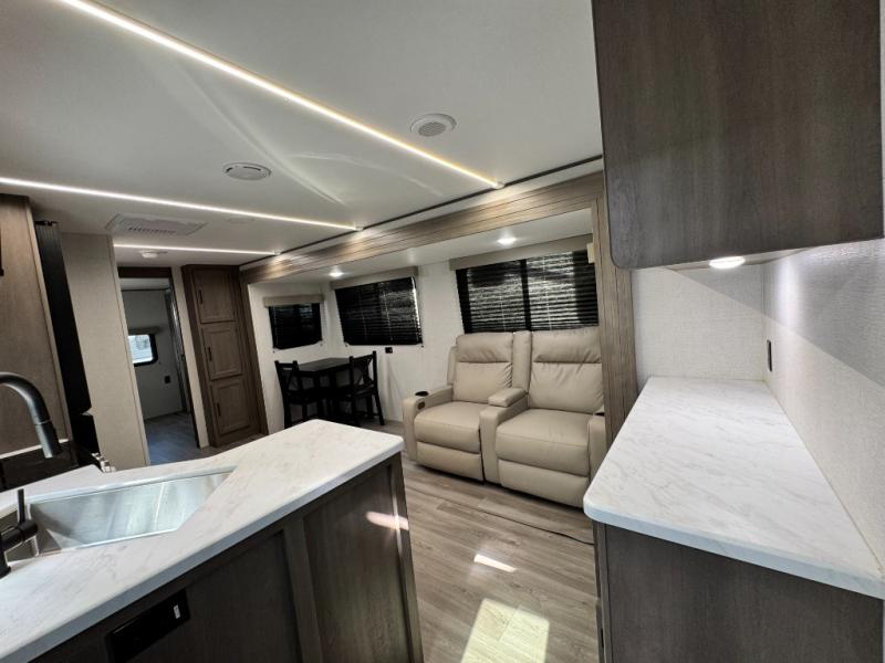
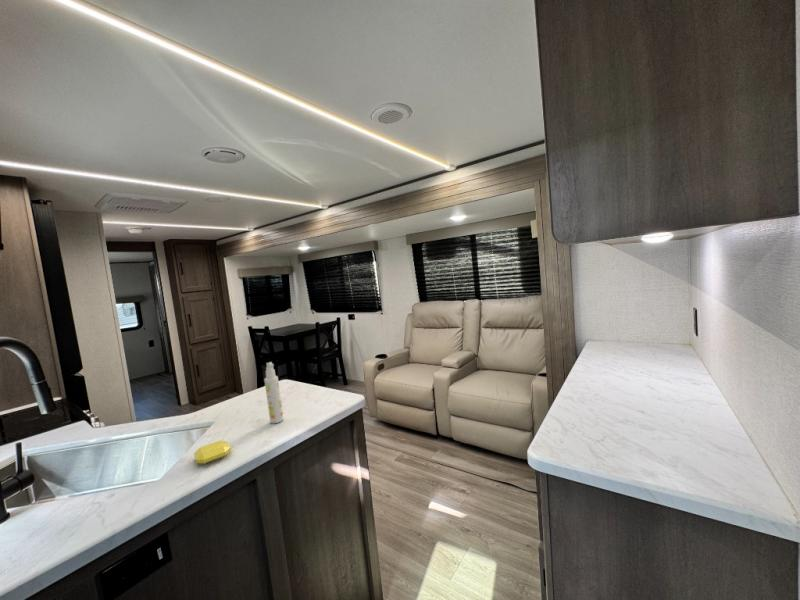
+ spray bottle [263,361,284,424]
+ soap bar [193,439,232,465]
